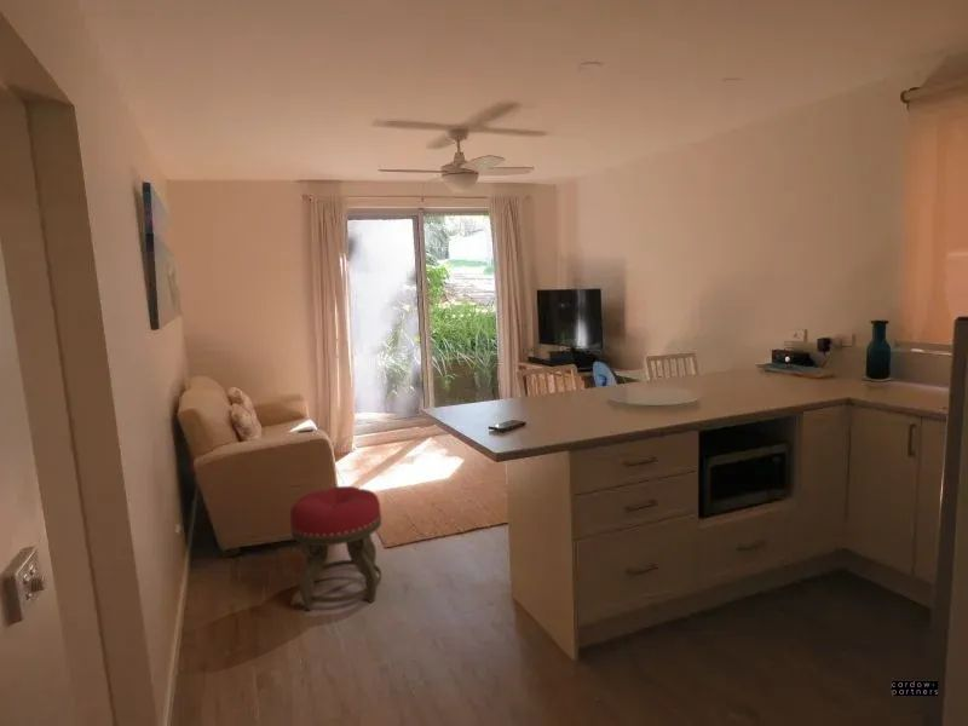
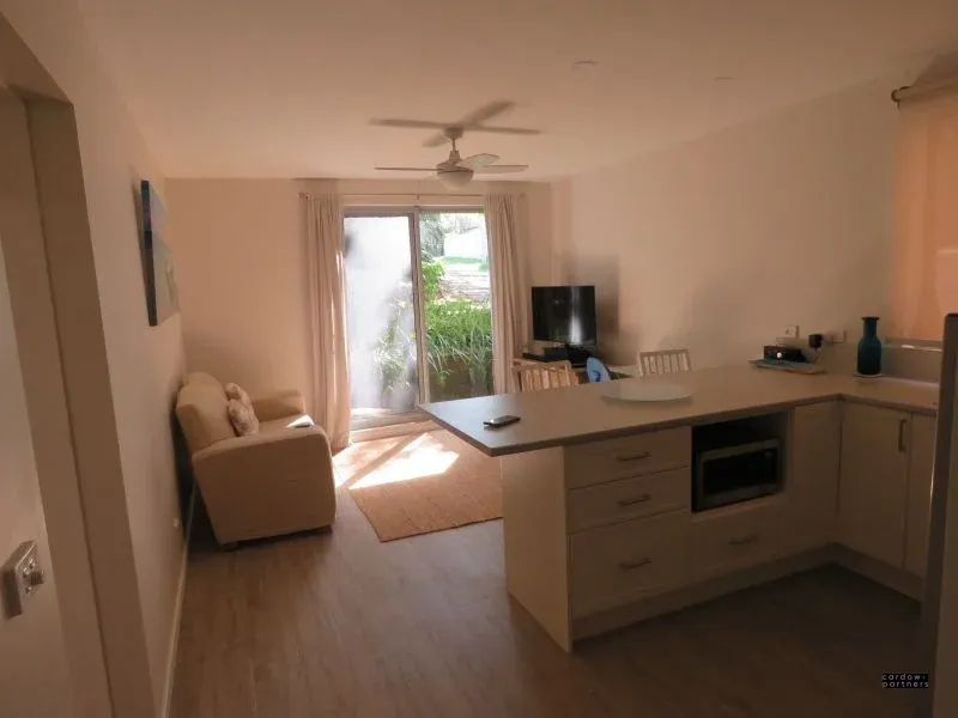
- stool [289,485,382,612]
